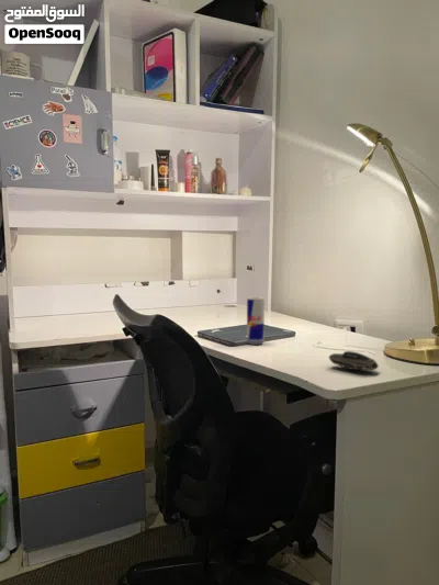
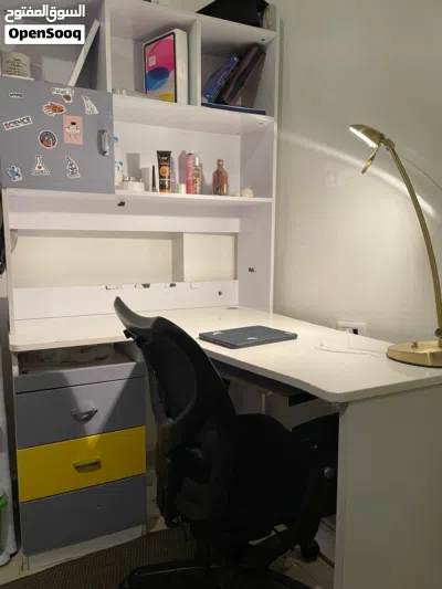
- beverage can [246,296,266,346]
- computer mouse [328,350,380,371]
